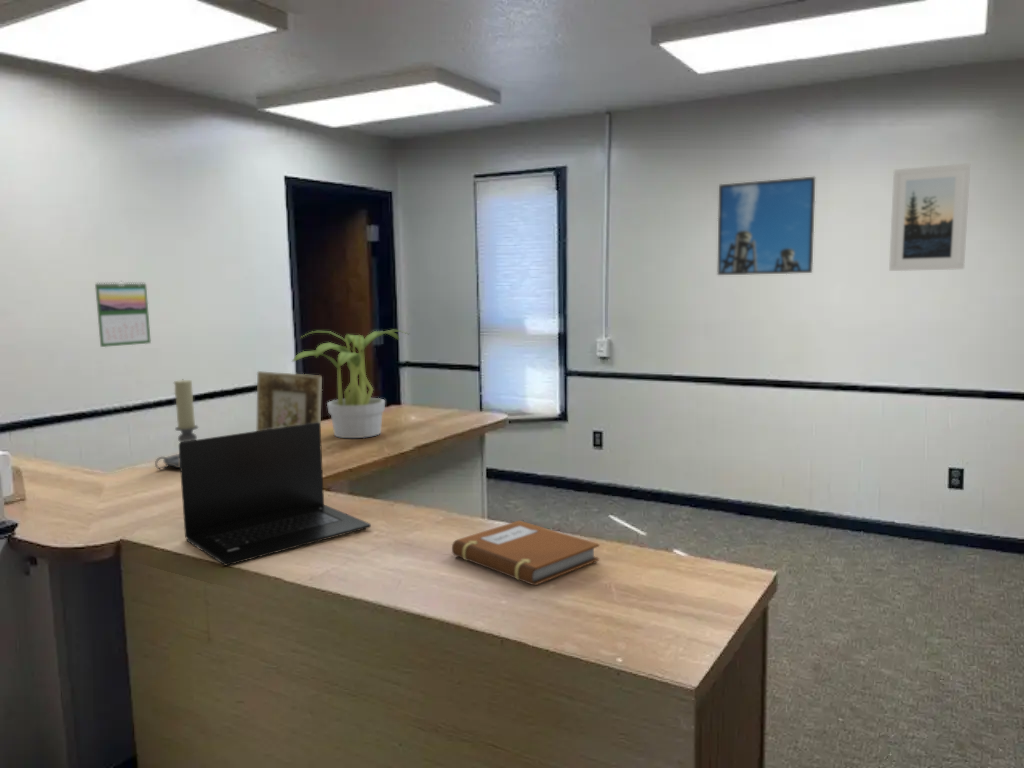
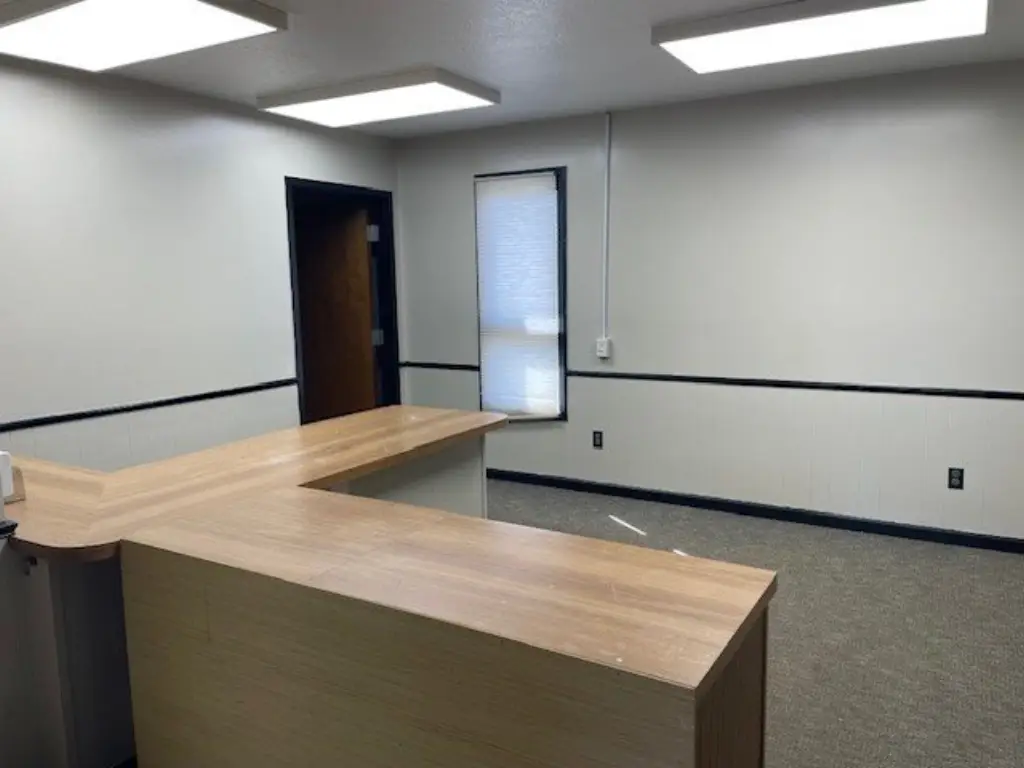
- candle holder [154,379,199,471]
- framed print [888,162,971,272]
- calendar [94,280,152,348]
- potted plant [291,329,411,439]
- laptop [178,422,372,566]
- picture frame [255,370,323,431]
- notebook [451,520,600,586]
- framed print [716,176,816,276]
